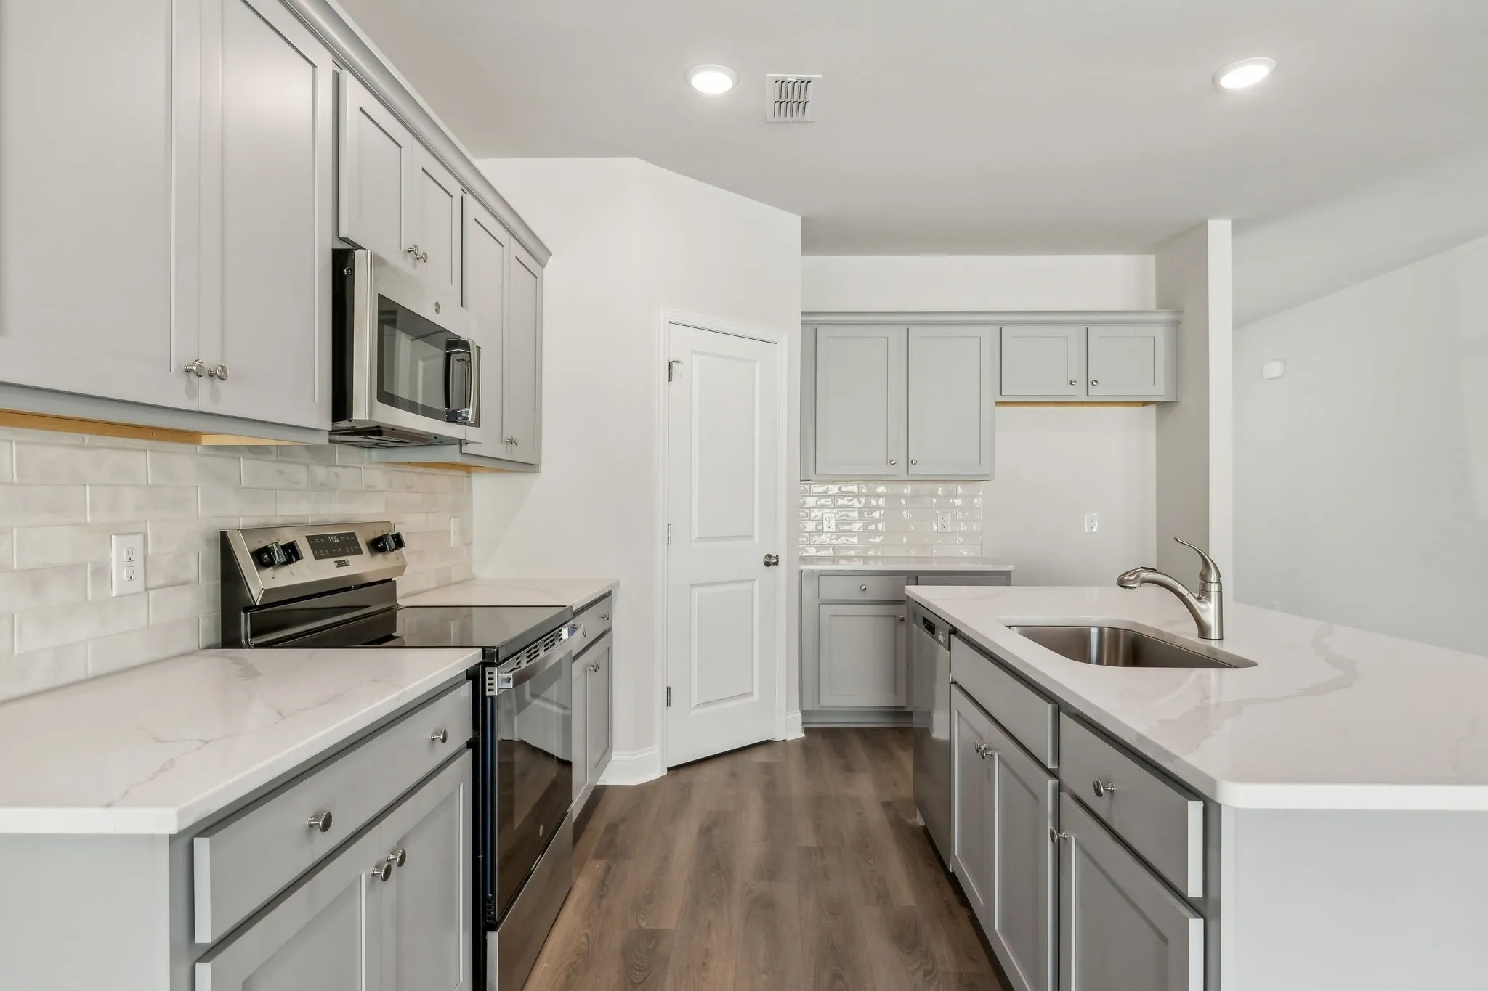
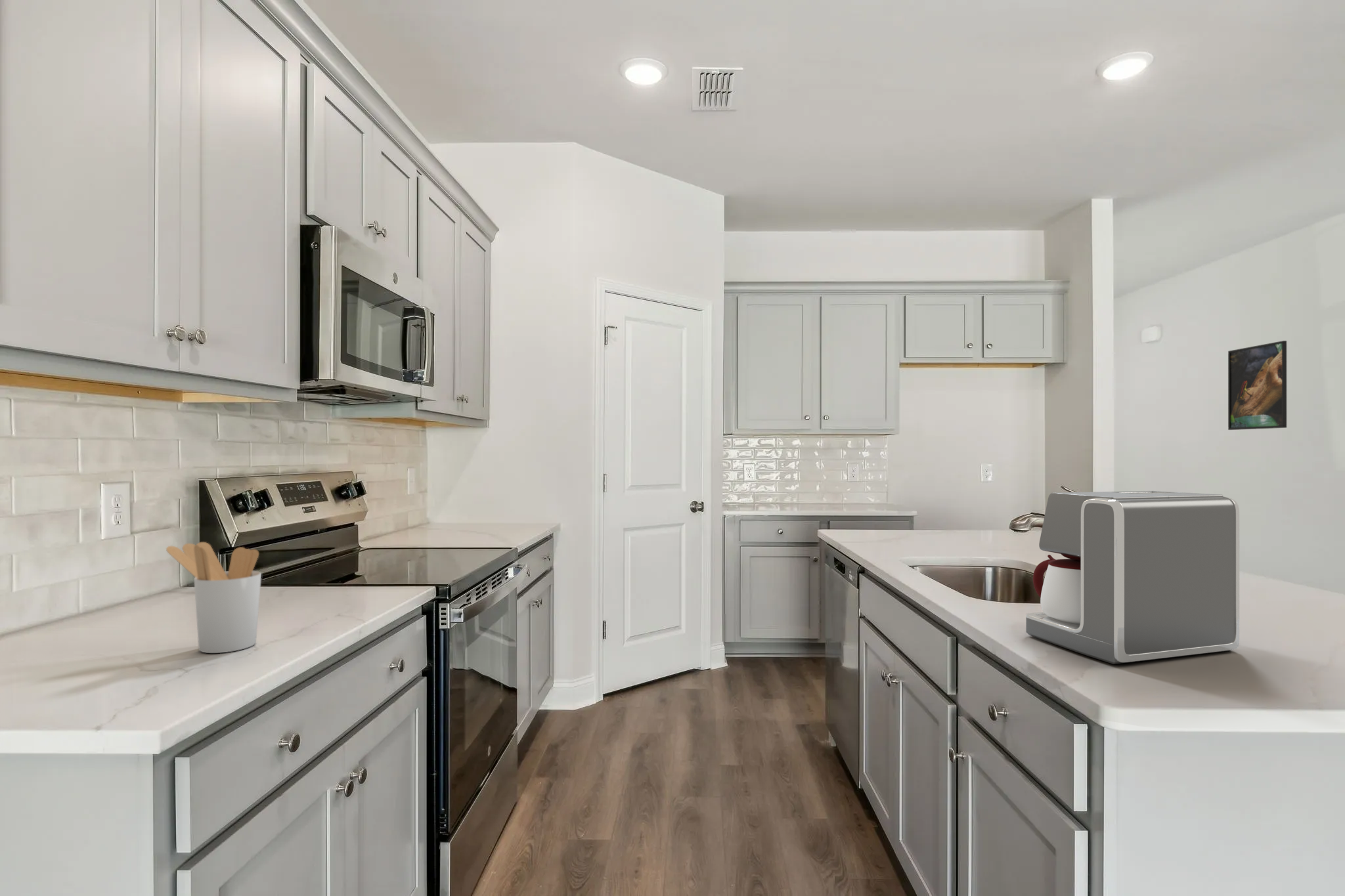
+ utensil holder [165,542,262,654]
+ coffee maker [1025,490,1240,665]
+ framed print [1227,340,1287,431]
